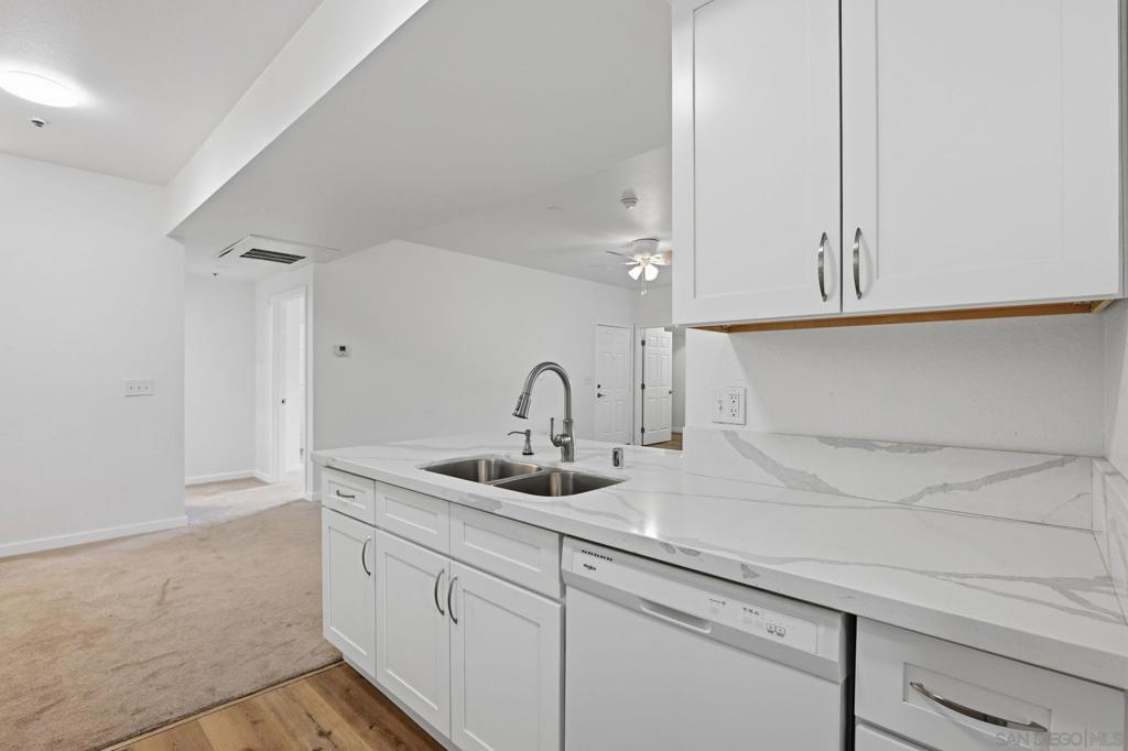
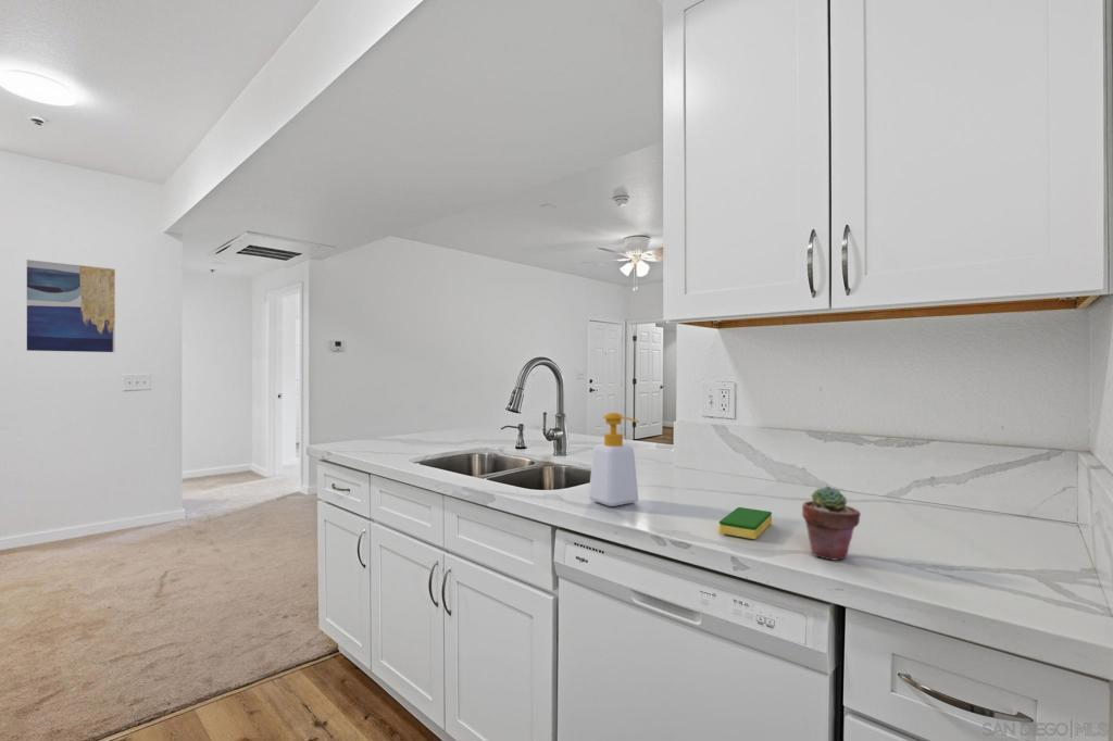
+ wall art [26,259,116,353]
+ dish sponge [718,506,773,540]
+ potted succulent [801,485,862,562]
+ soap bottle [588,412,640,507]
